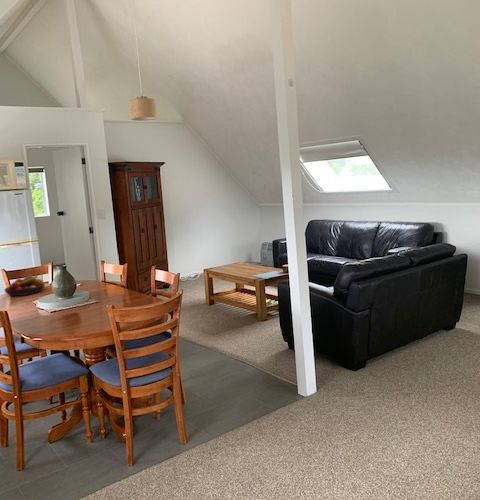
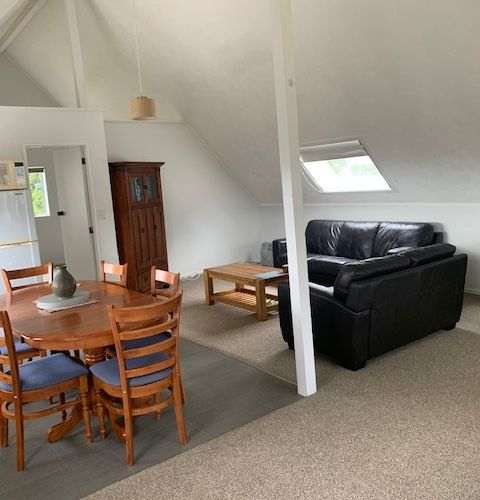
- fruit bowl [4,274,46,297]
